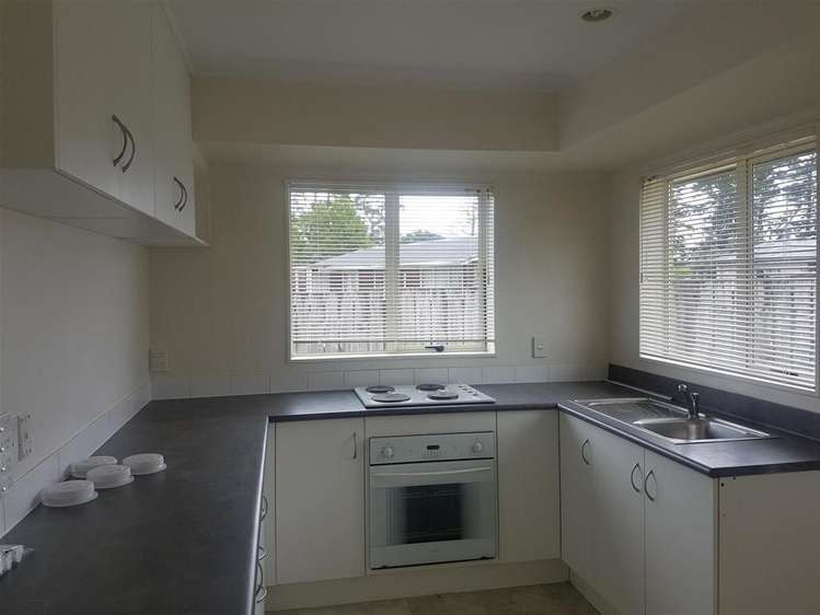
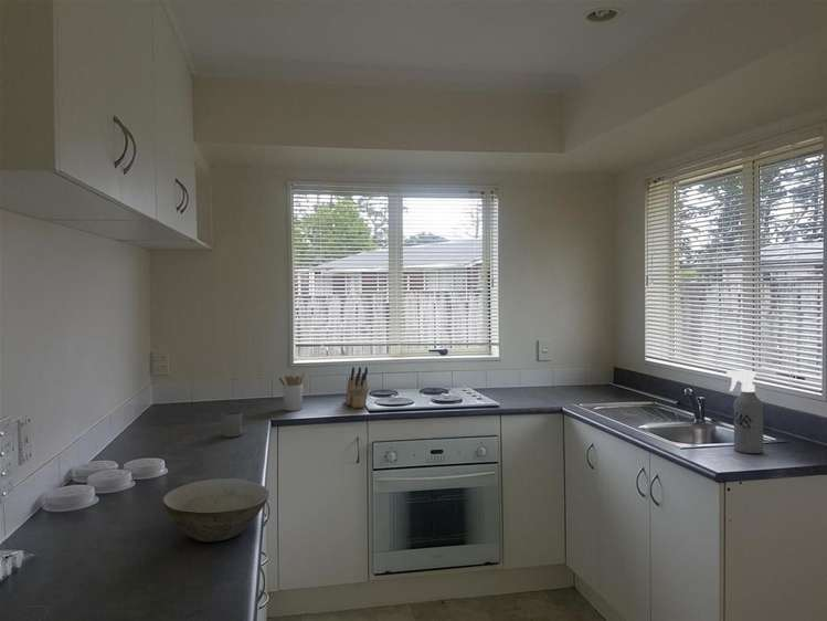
+ knife block [344,366,369,409]
+ bowl [161,477,271,543]
+ spray bottle [725,369,764,454]
+ mug [221,410,243,439]
+ utensil holder [277,371,306,412]
